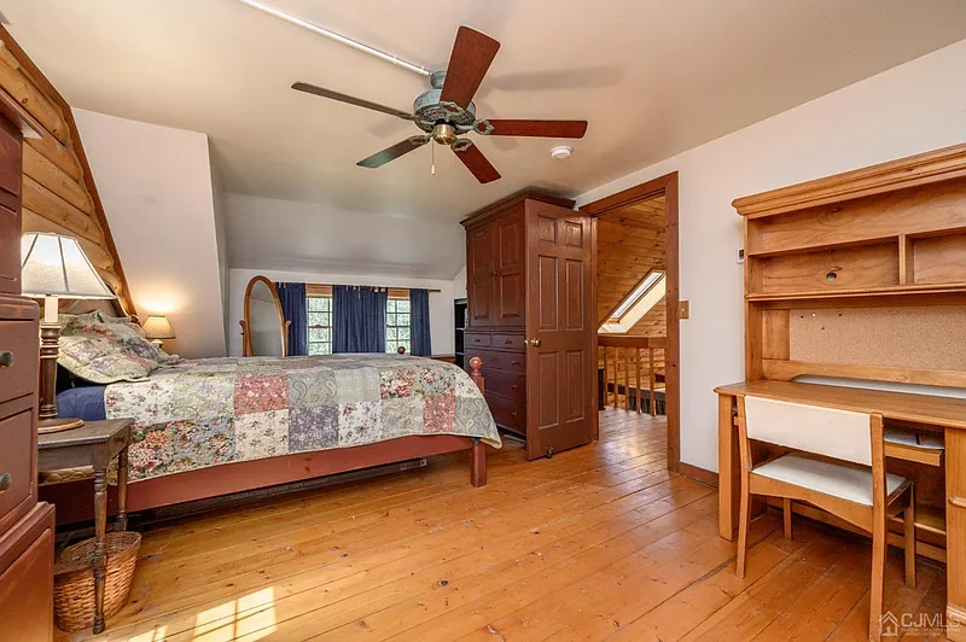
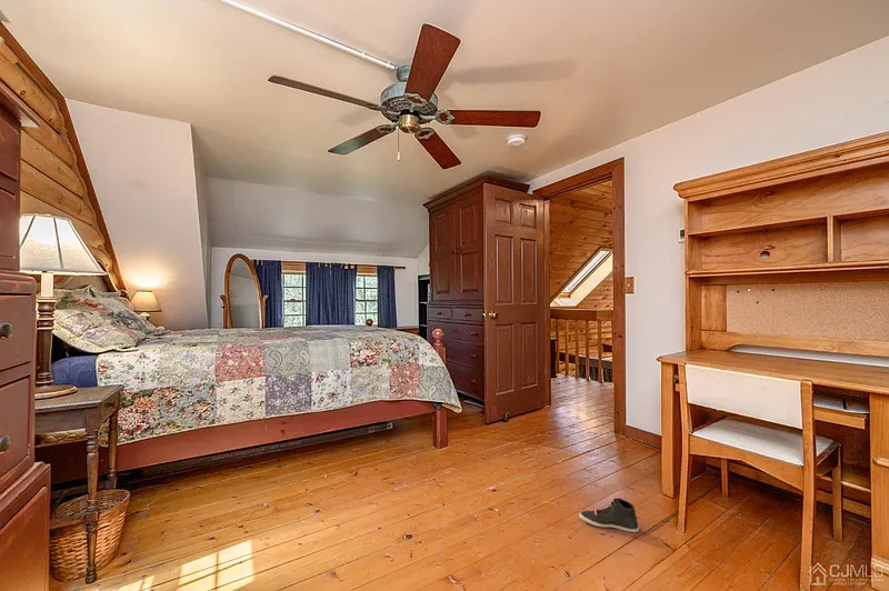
+ sneaker [579,497,640,533]
